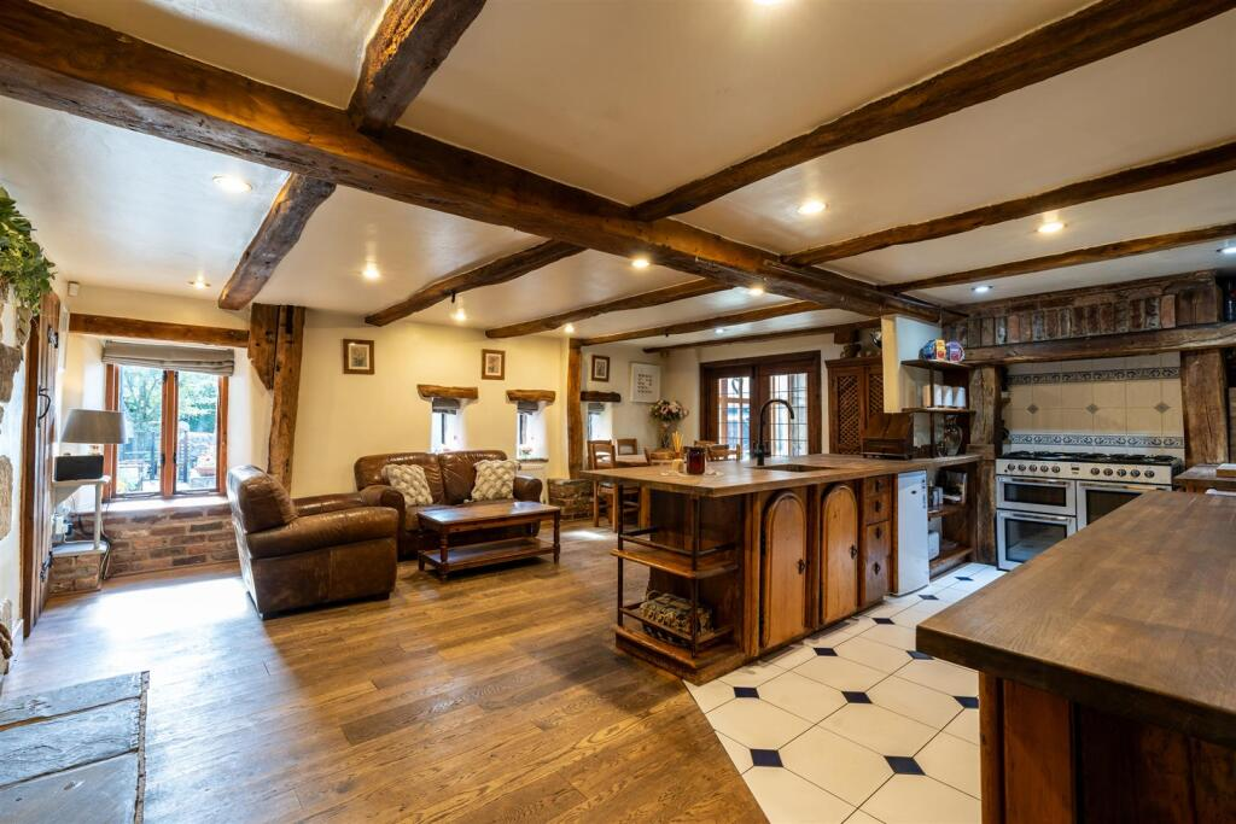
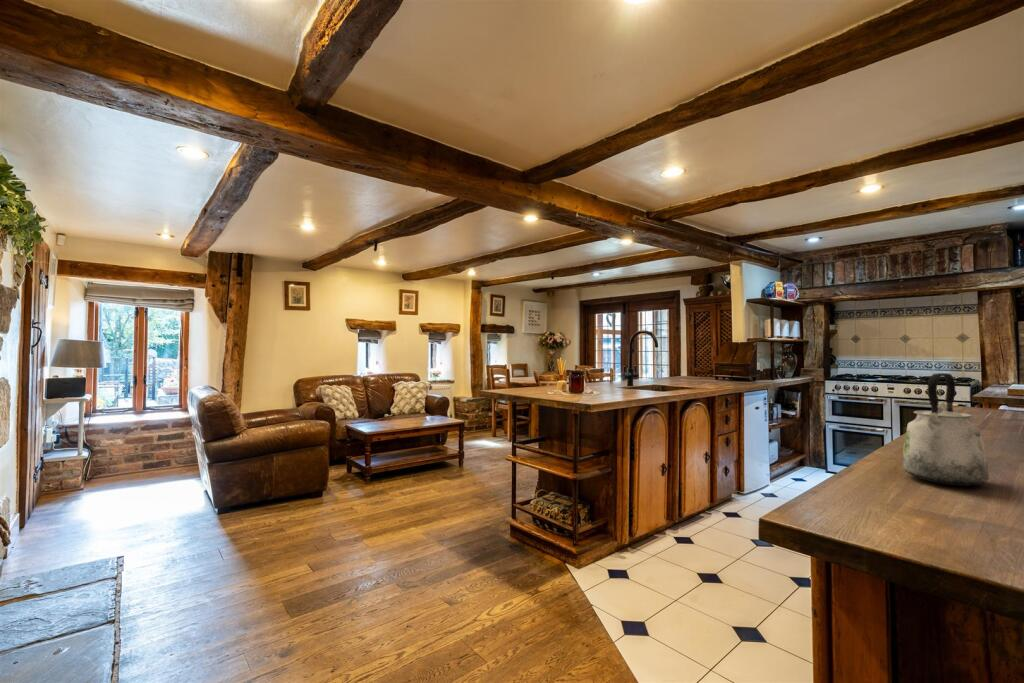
+ kettle [901,372,990,487]
